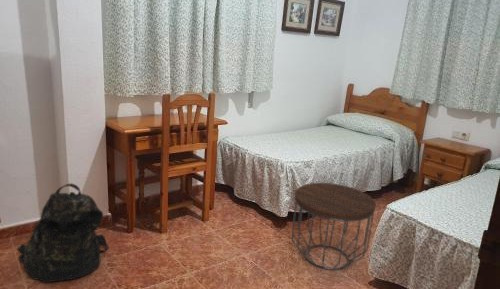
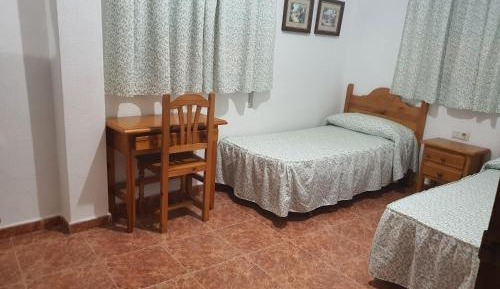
- backpack [16,182,110,283]
- side table [291,182,377,271]
